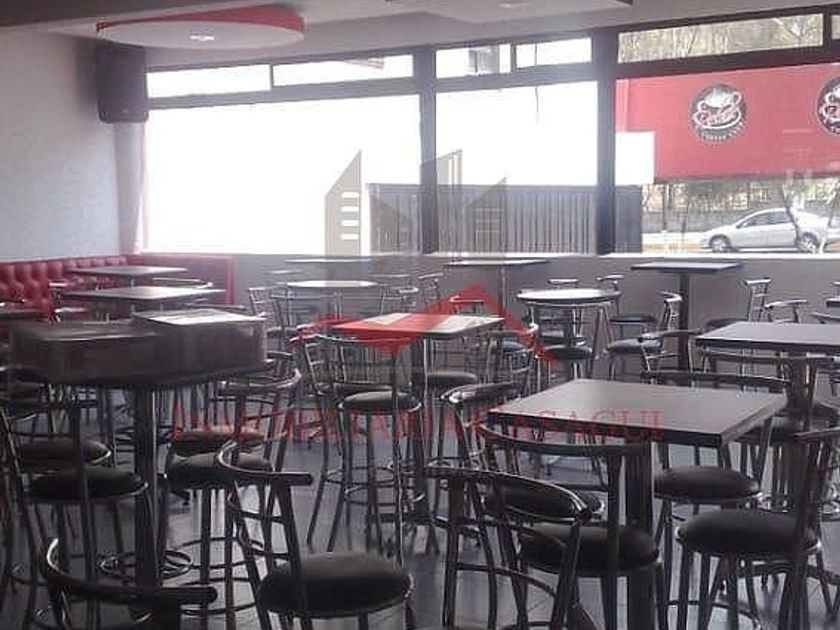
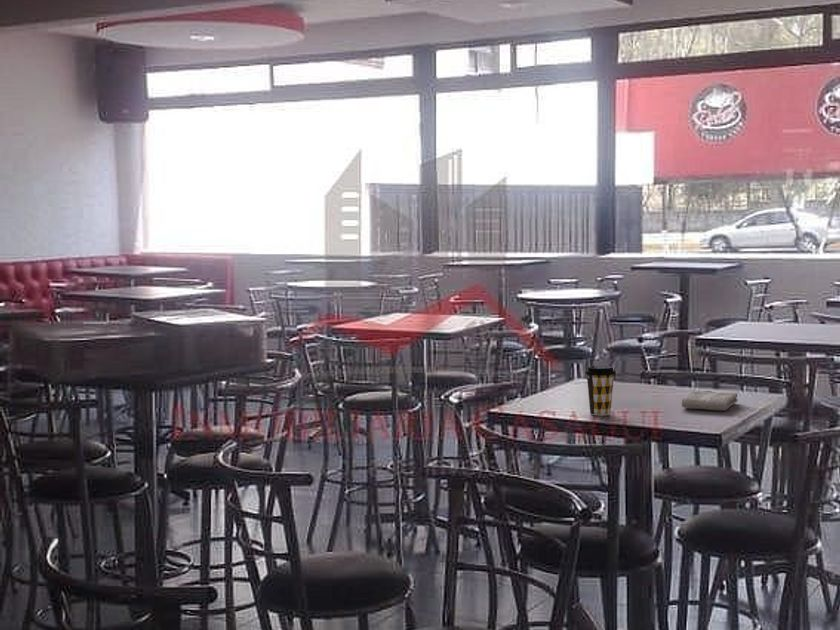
+ washcloth [681,390,739,412]
+ coffee cup [584,364,617,417]
